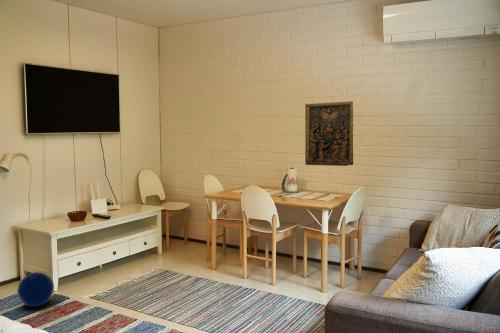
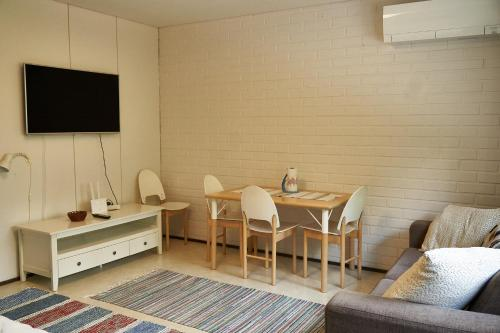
- relief panel [304,100,354,167]
- ball [16,271,55,307]
